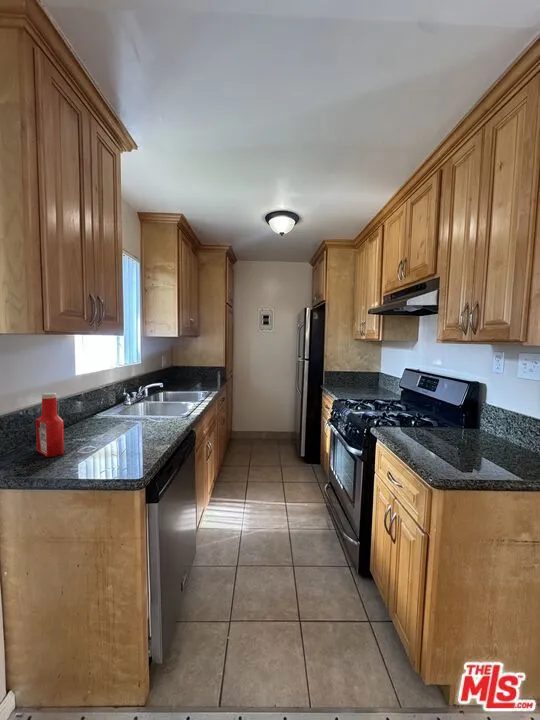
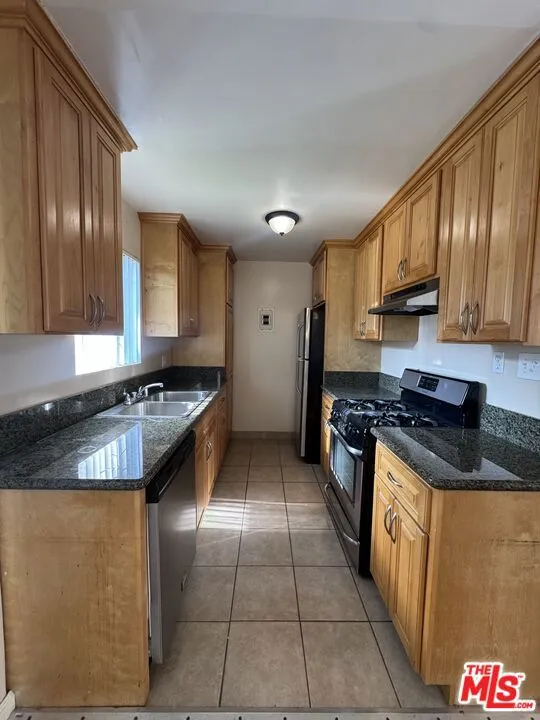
- soap bottle [35,392,65,458]
